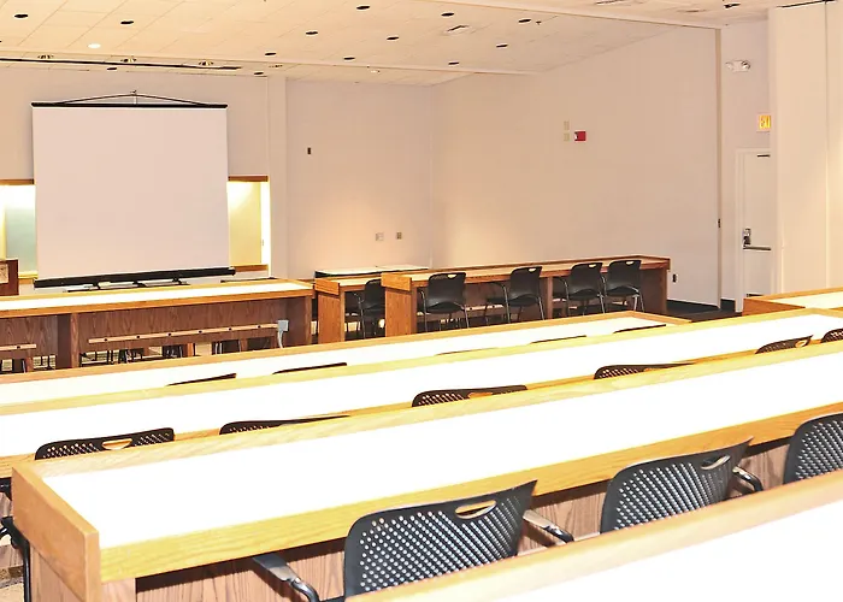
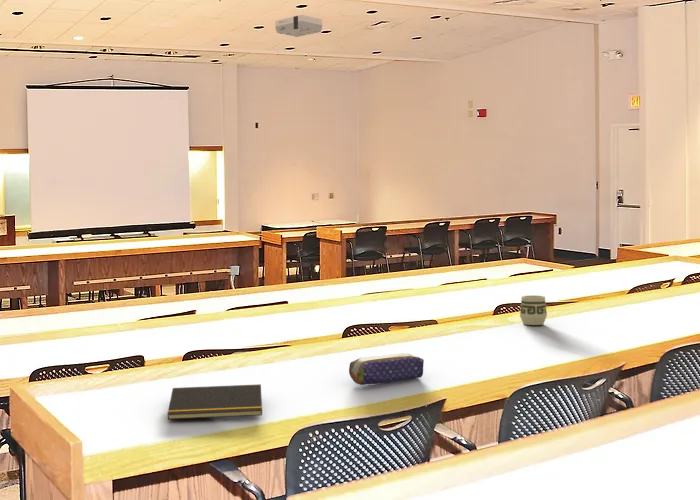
+ projector [274,14,323,38]
+ pencil case [348,352,425,386]
+ cup [519,294,548,326]
+ notepad [167,383,263,421]
